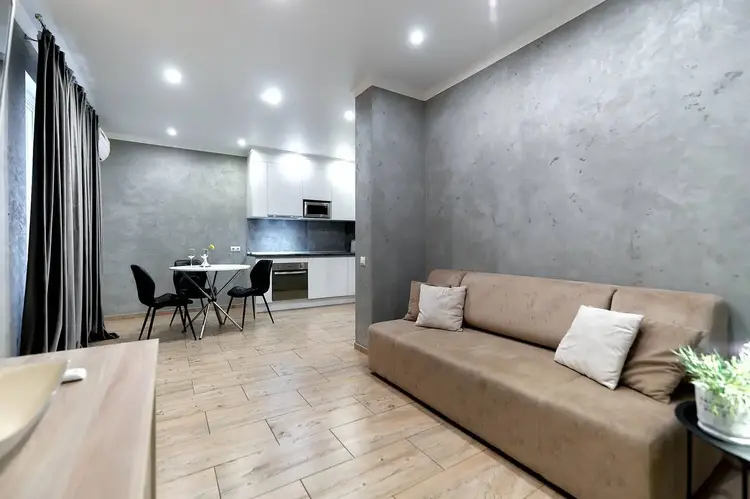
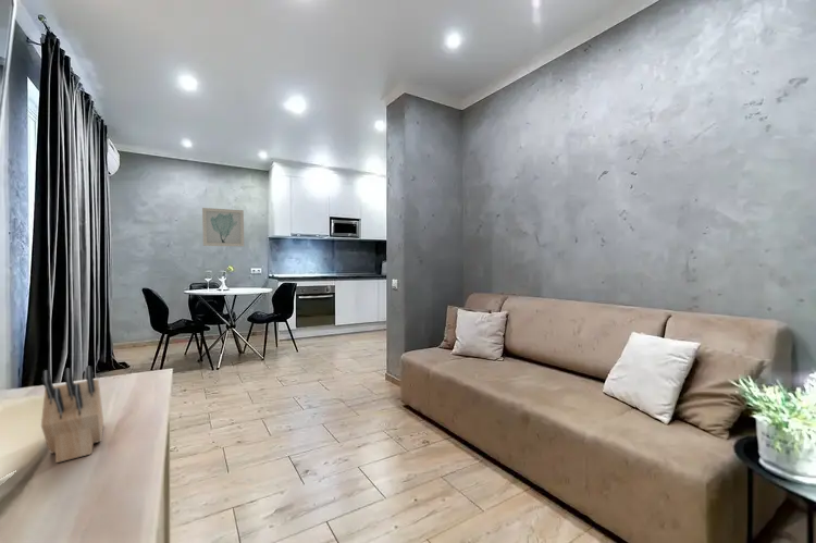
+ knife block [40,366,104,464]
+ wall art [201,207,245,247]
